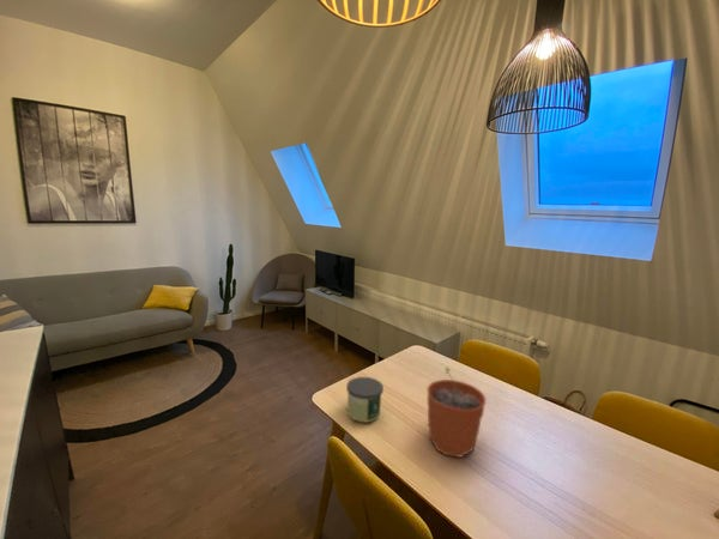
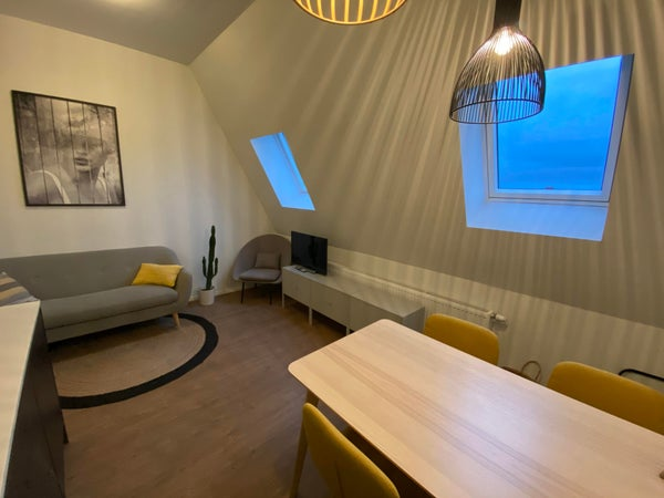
- candle [345,376,385,423]
- plant pot [425,365,488,459]
